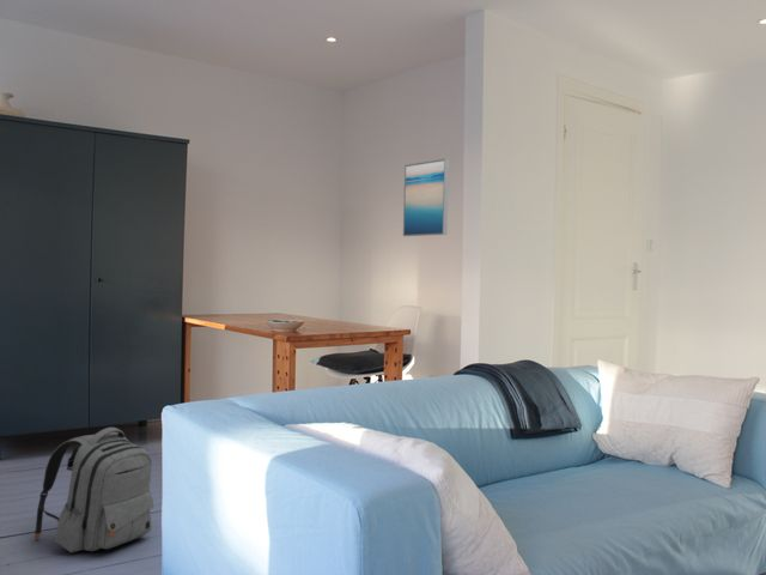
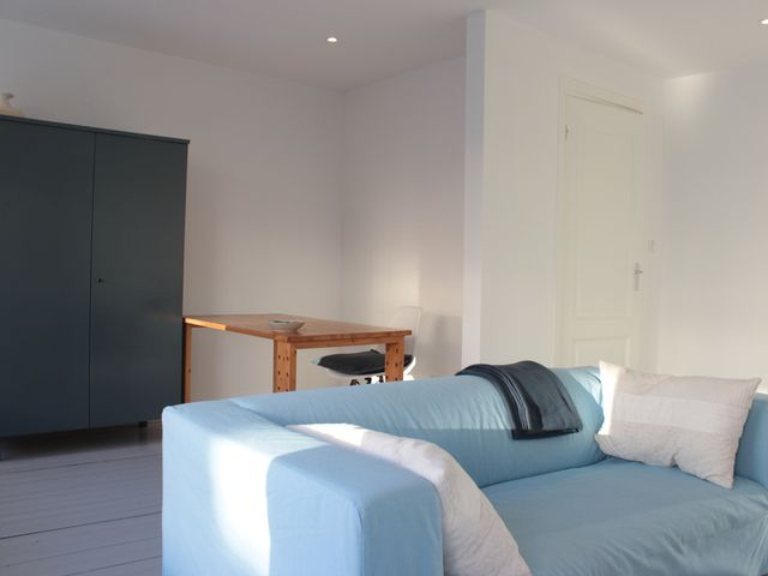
- backpack [34,426,154,555]
- wall art [402,158,450,237]
